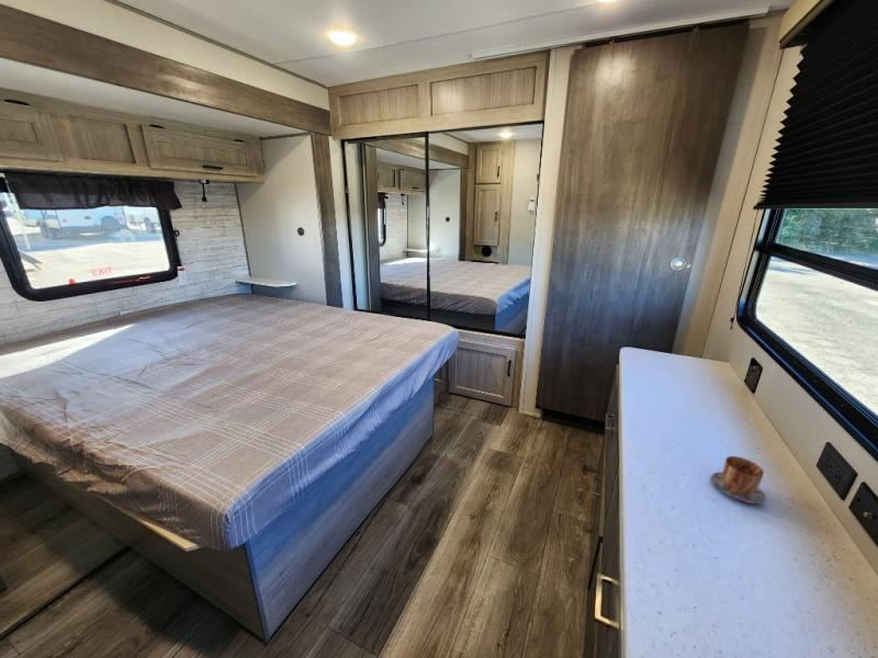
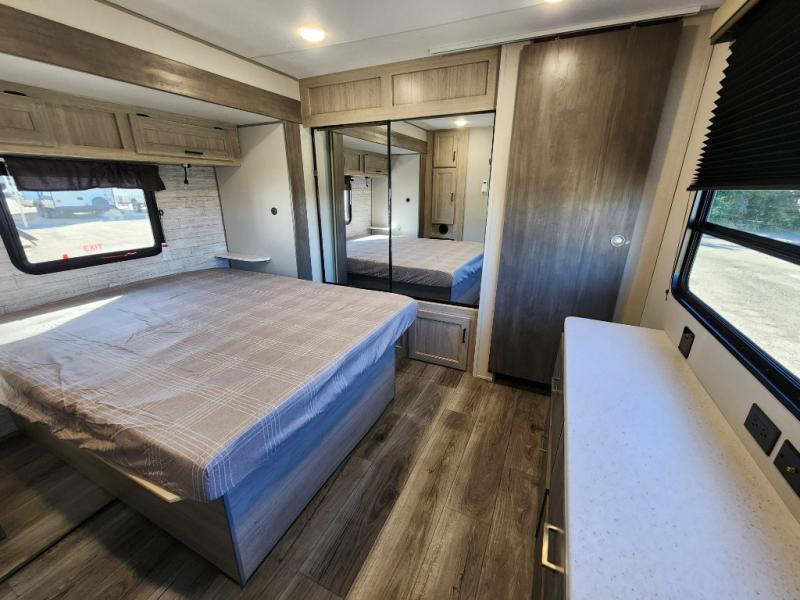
- mug [710,455,767,504]
